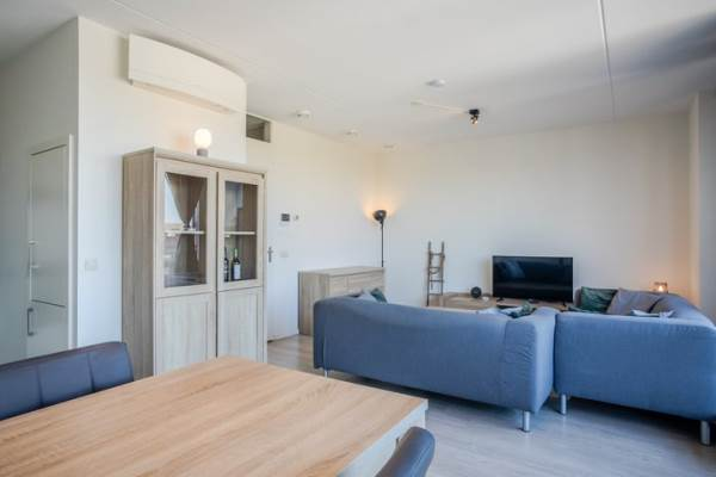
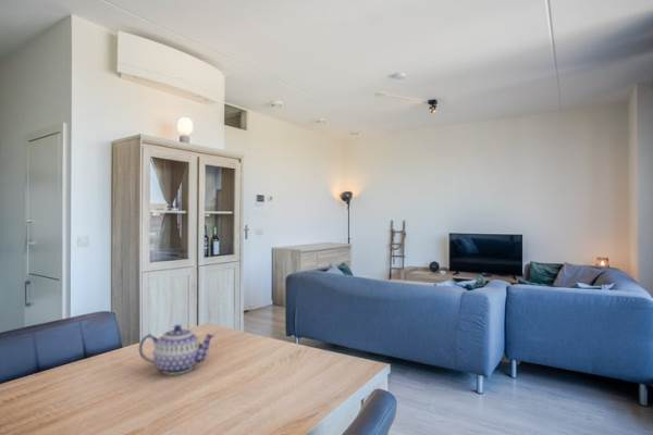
+ teapot [138,324,217,376]
